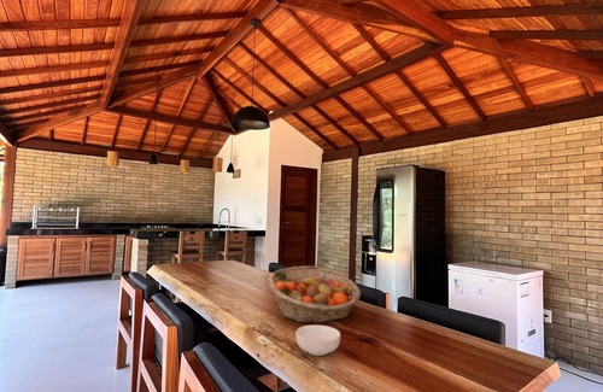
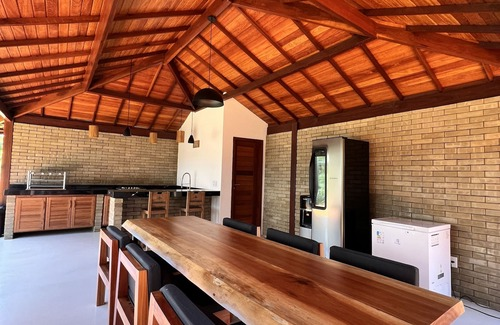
- fruit basket [267,265,362,324]
- cereal bowl [294,323,341,357]
